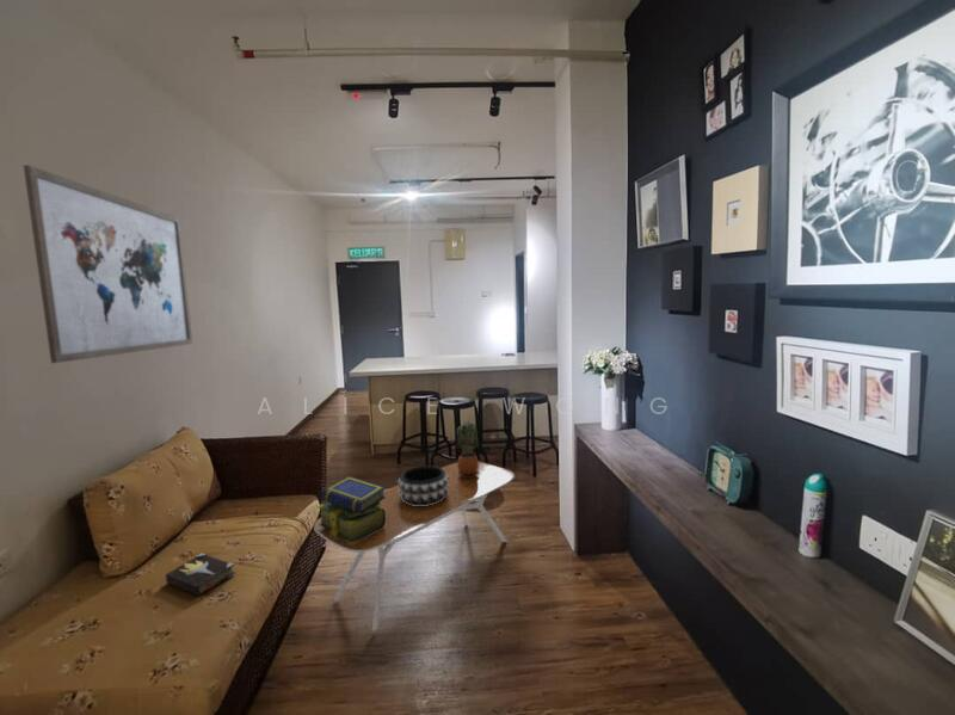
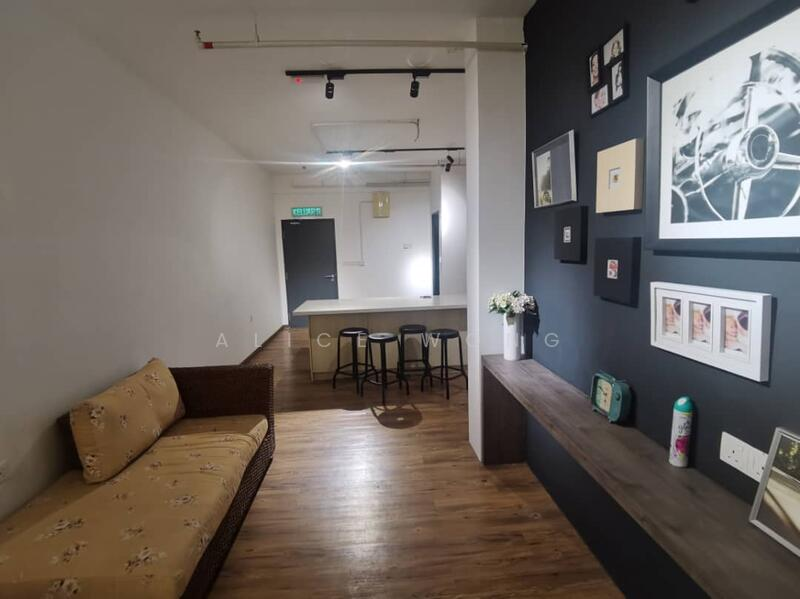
- decorative bowl [396,464,449,506]
- wall art [23,164,193,364]
- coffee table [313,461,516,633]
- stack of books [316,475,387,544]
- potted plant [455,420,480,479]
- hardback book [165,551,236,597]
